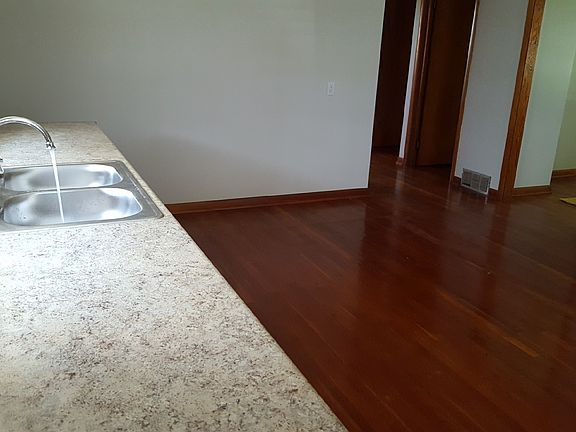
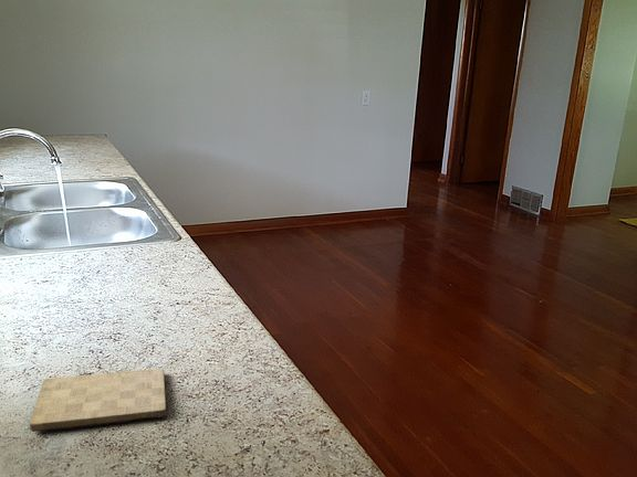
+ cutting board [29,368,169,433]
